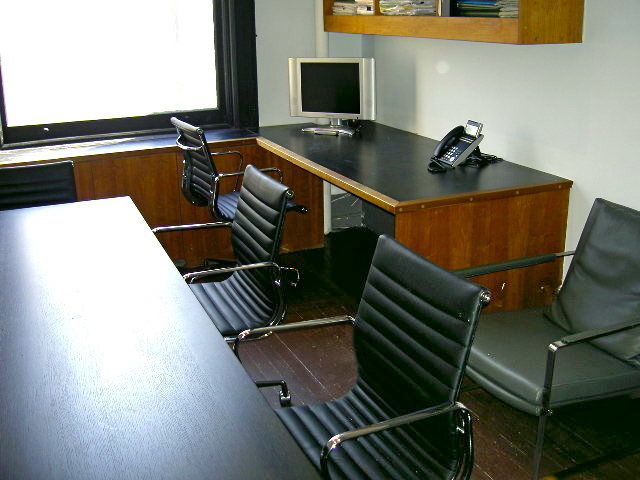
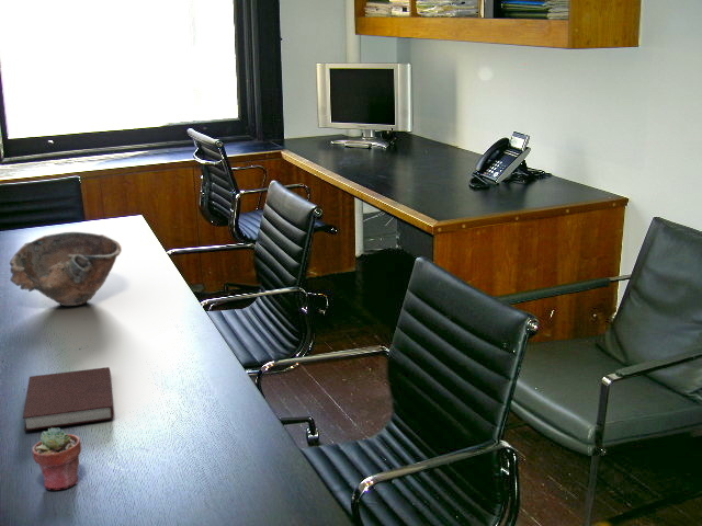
+ bowl [9,231,123,307]
+ notebook [22,366,115,432]
+ potted succulent [31,427,82,491]
